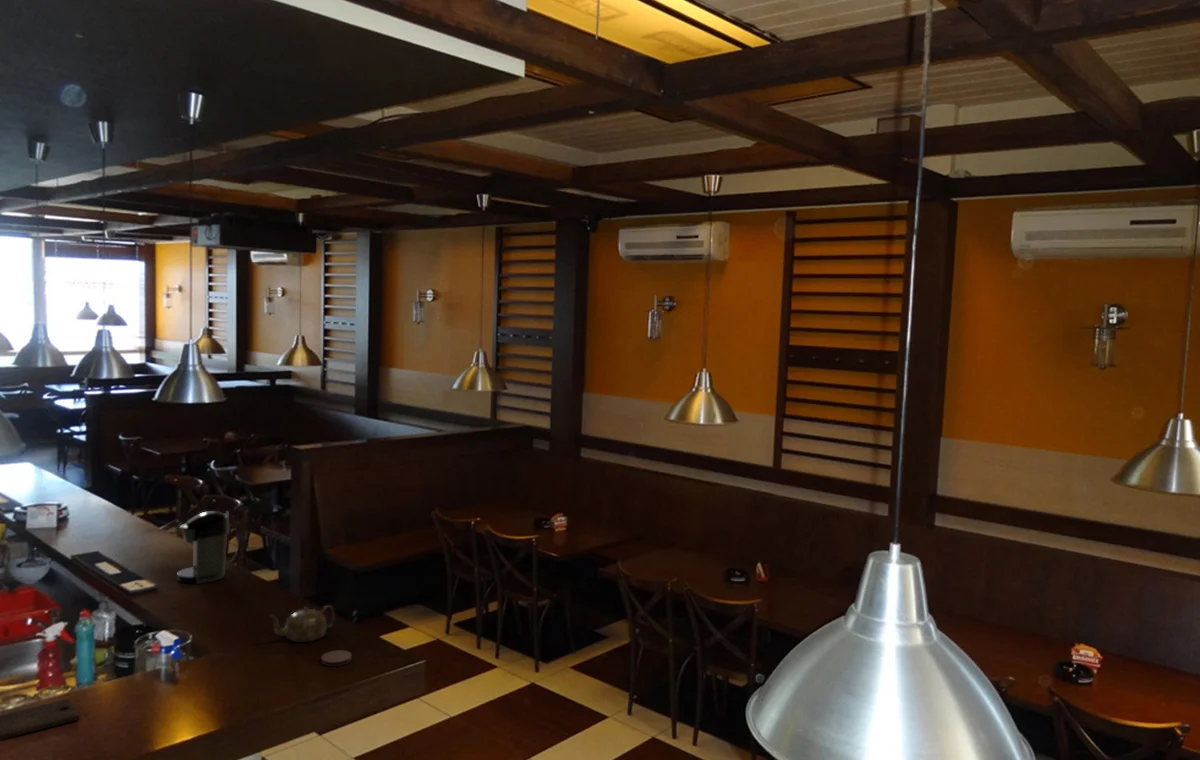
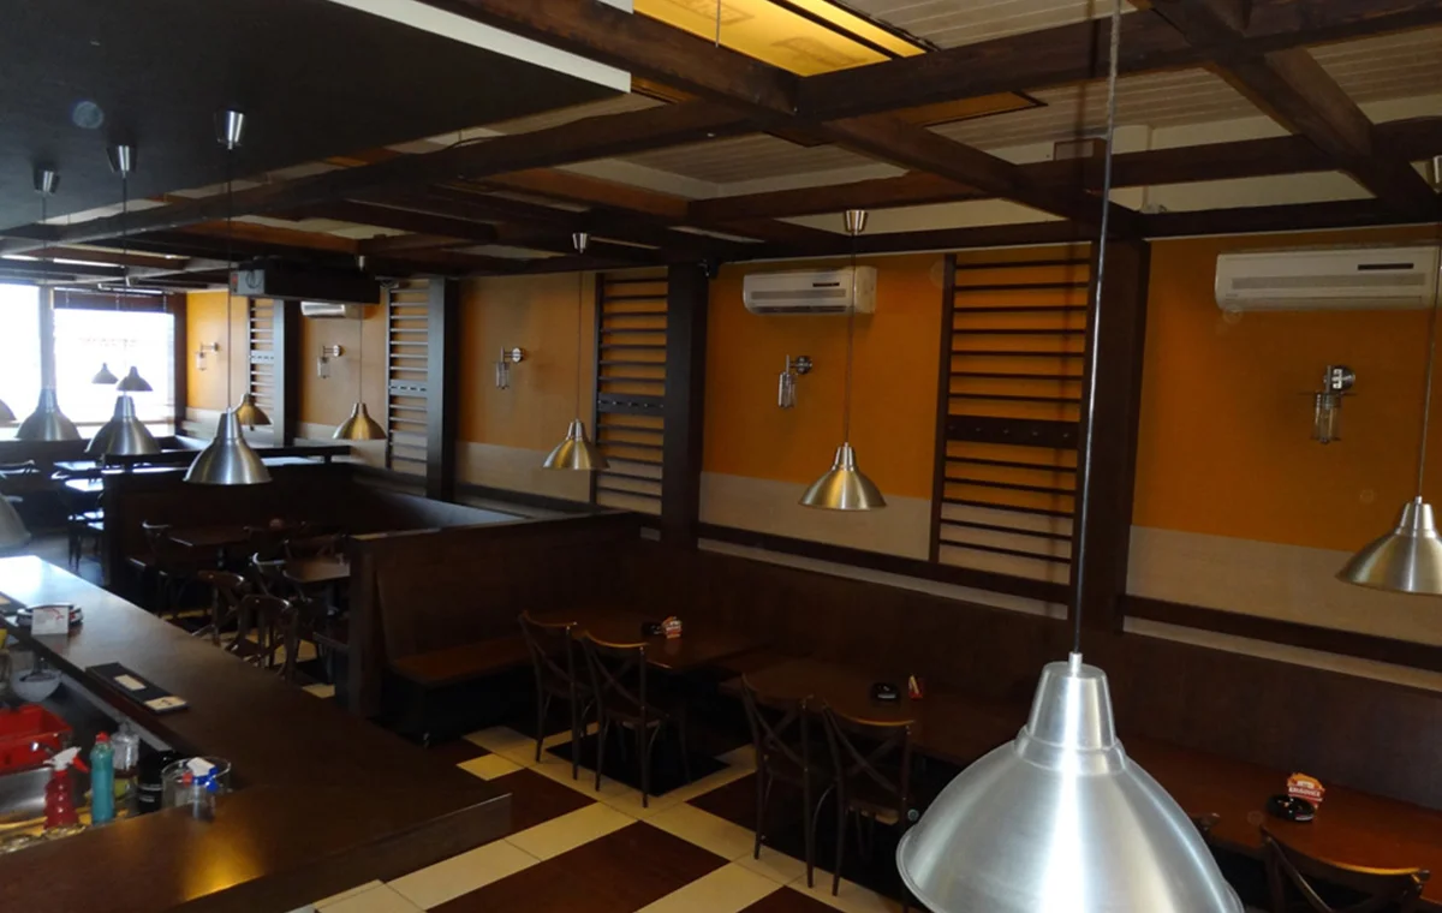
- teapot [268,604,336,643]
- coffee maker [177,510,230,585]
- coaster [320,649,352,667]
- cutting board [0,698,80,741]
